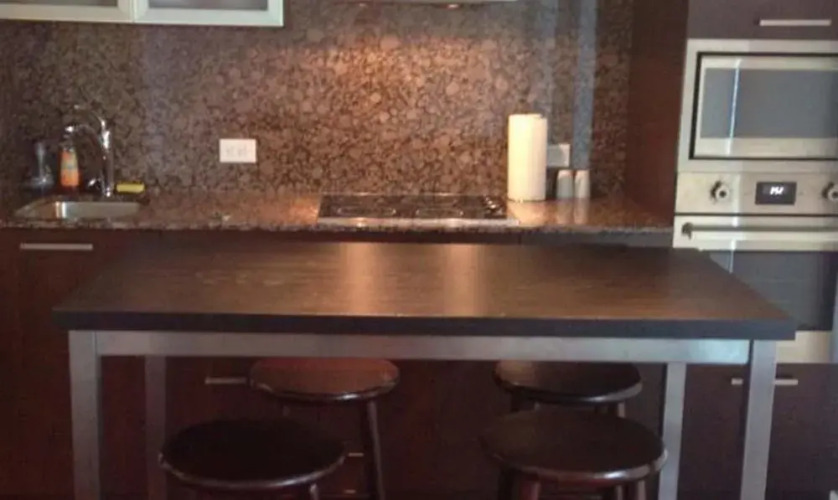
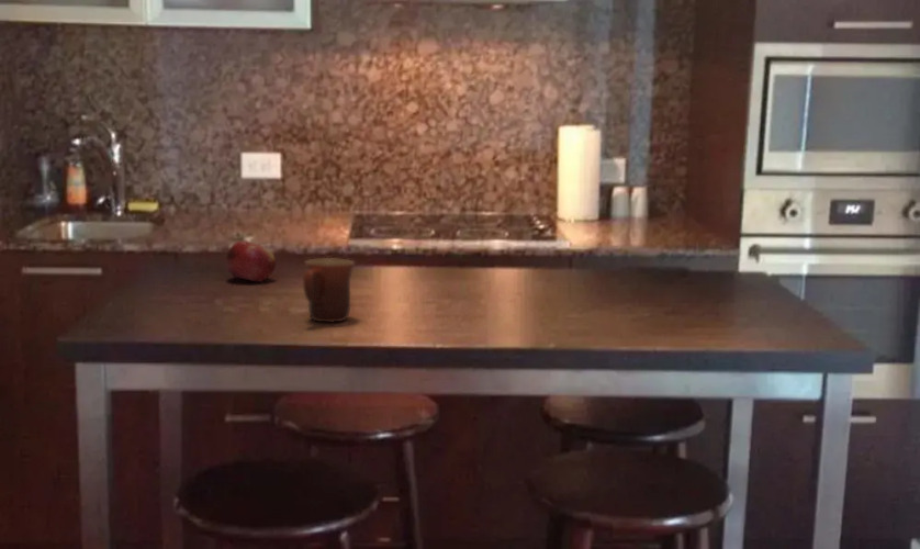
+ mug [302,257,356,323]
+ fruit [225,239,277,282]
